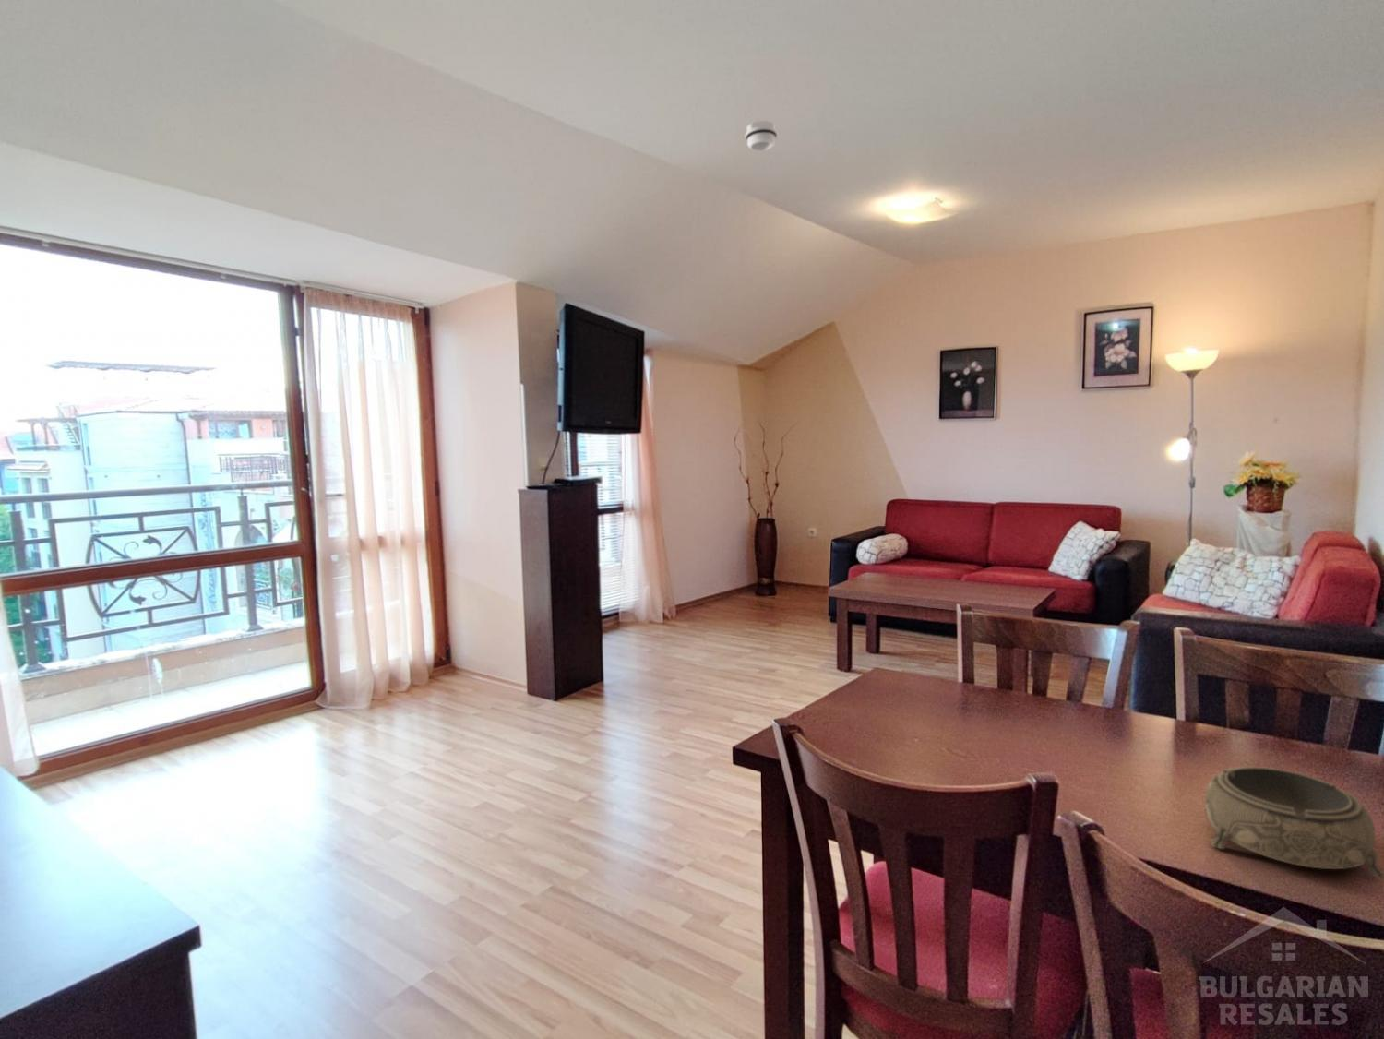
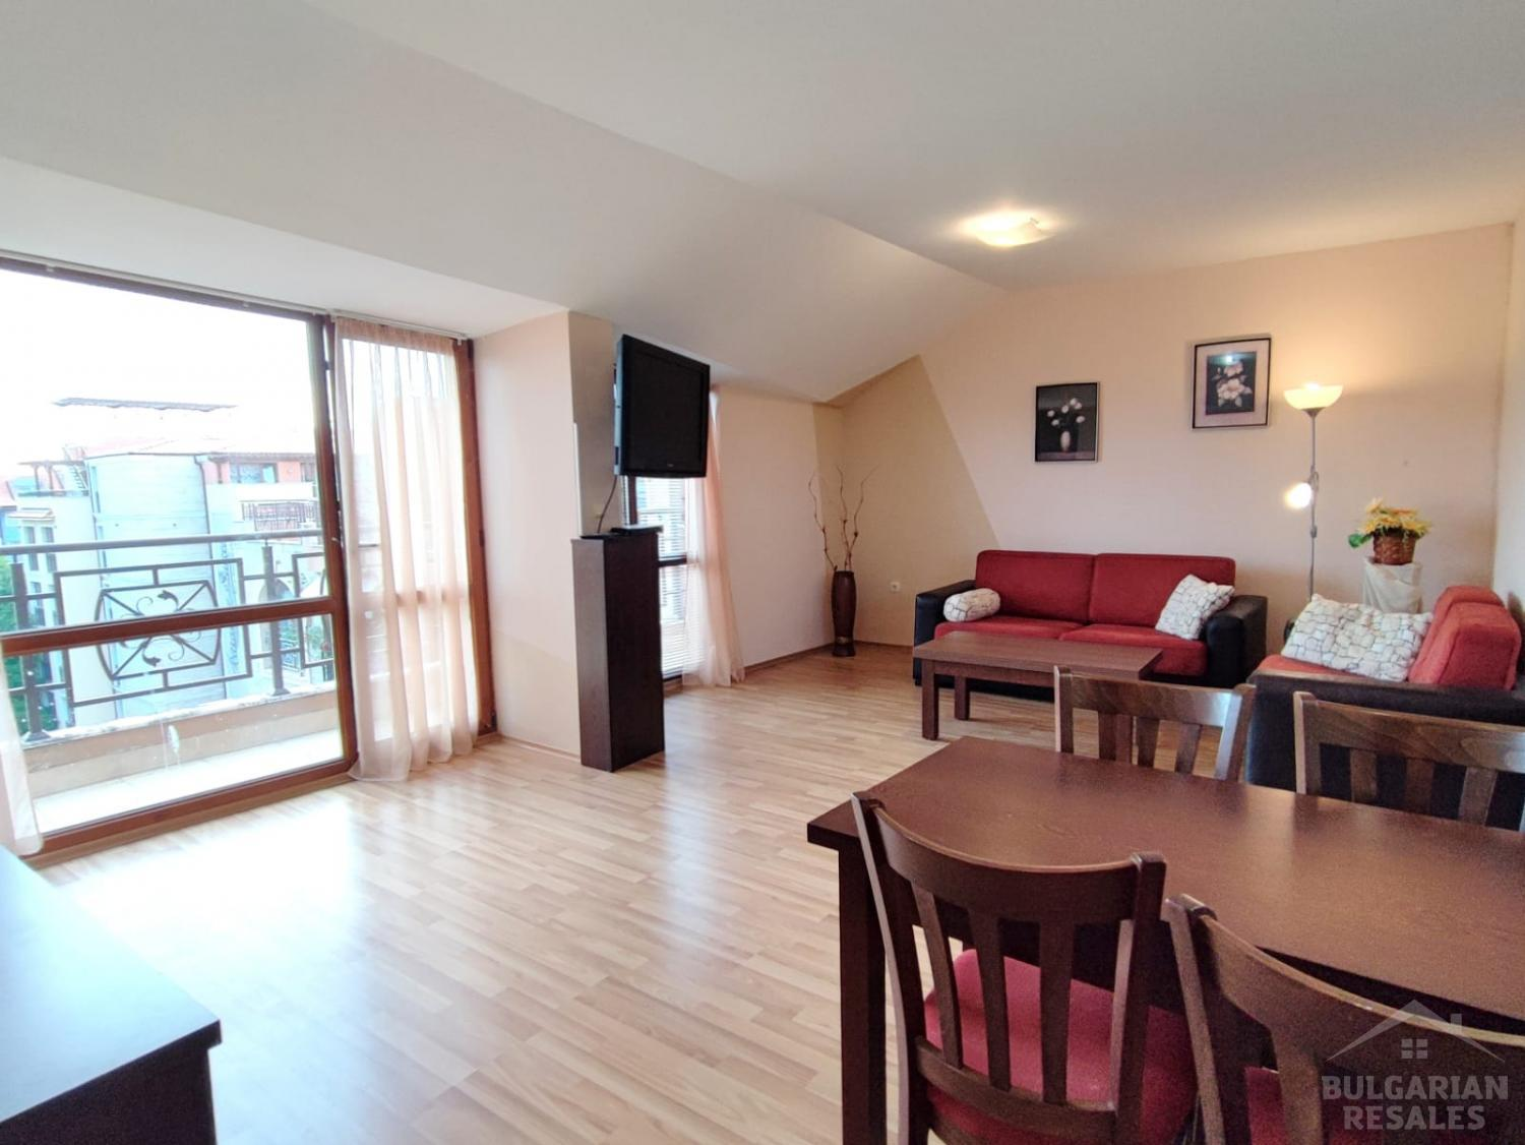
- smoke detector [744,120,778,153]
- decorative bowl [1204,766,1384,880]
